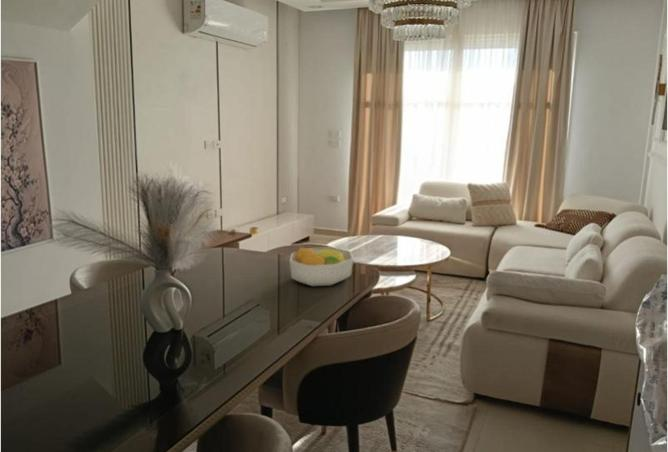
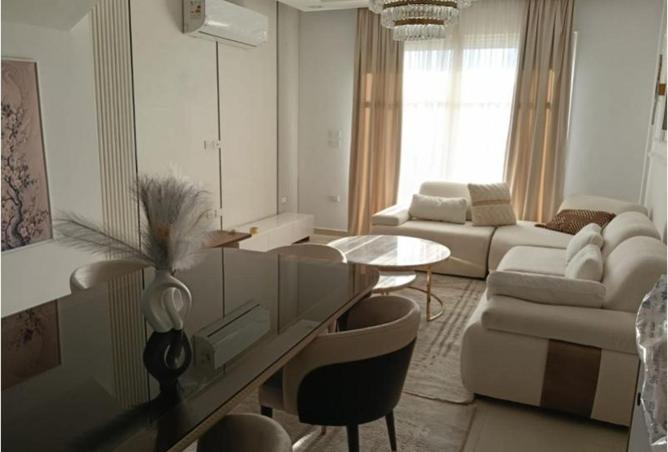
- fruit bowl [289,246,354,287]
